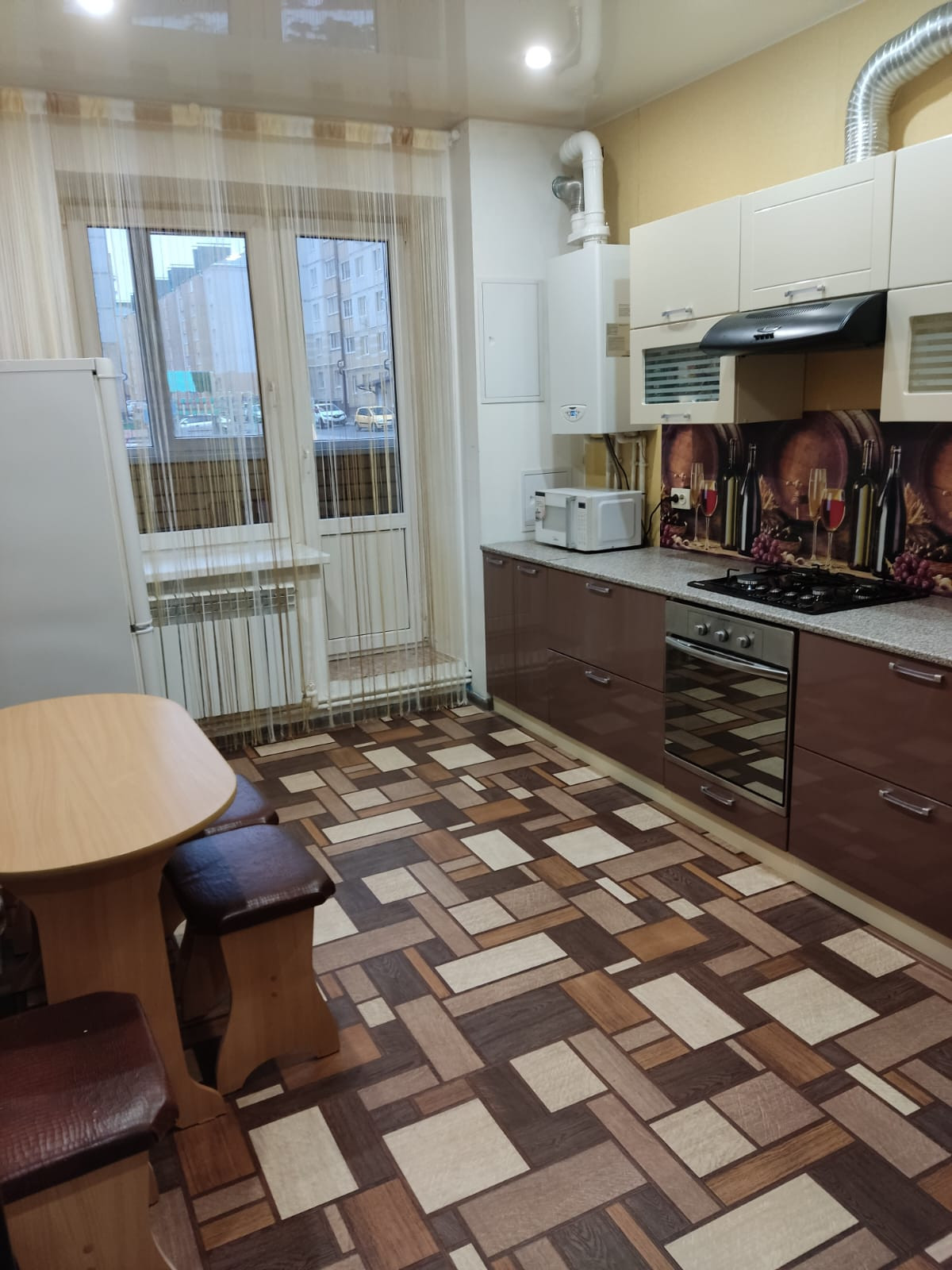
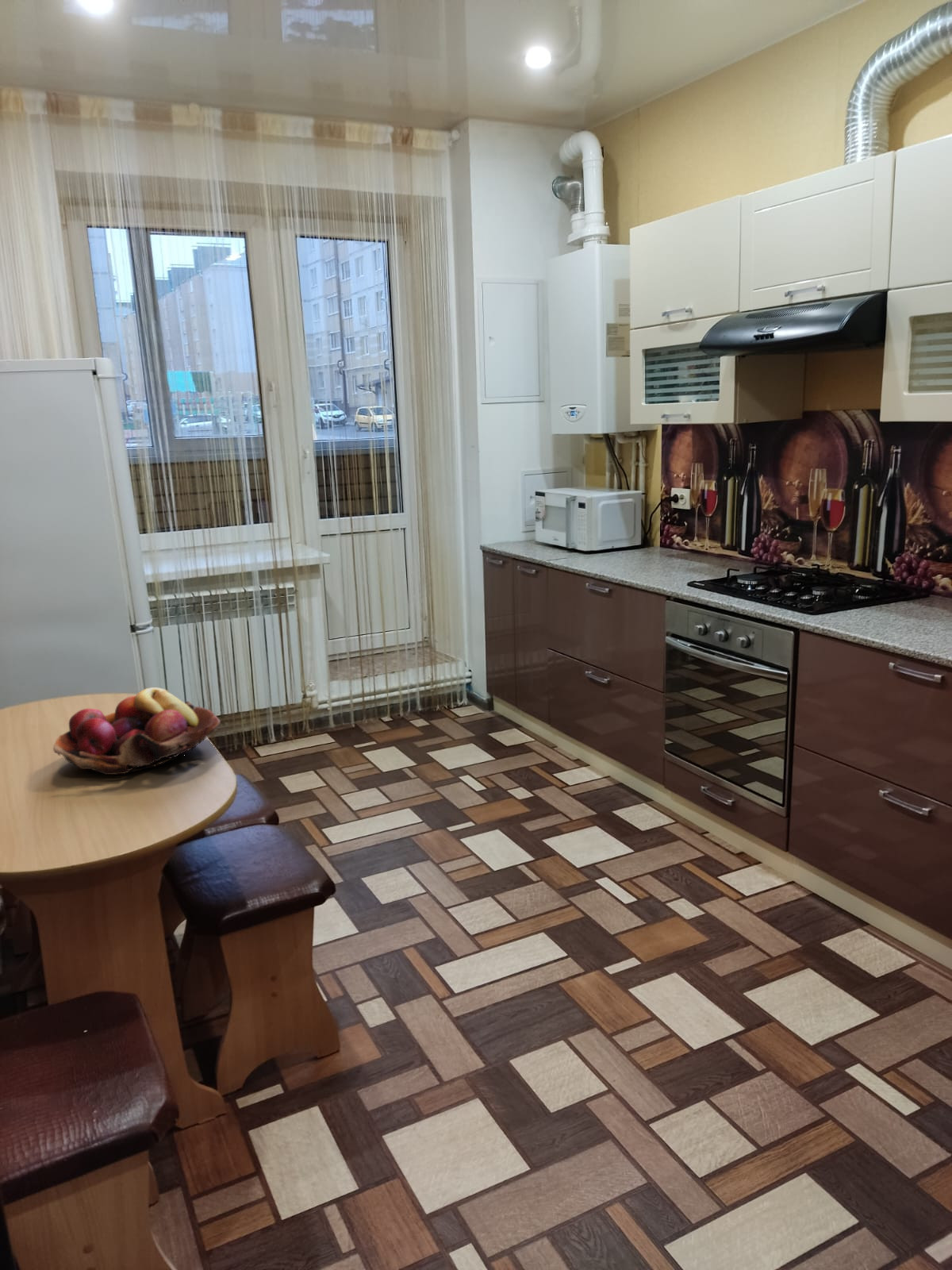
+ fruit basket [52,687,221,775]
